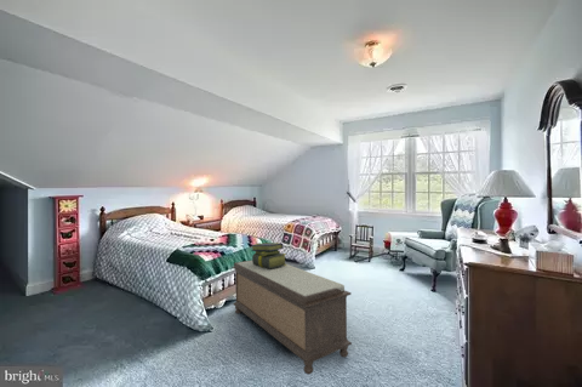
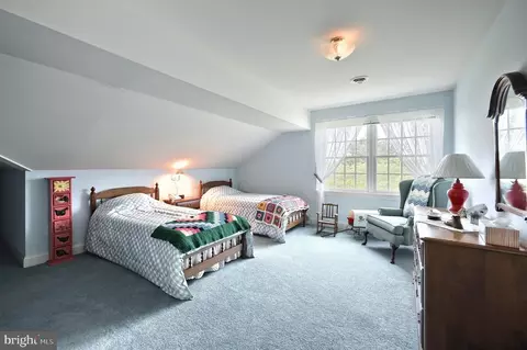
- bench [232,260,353,375]
- stack of books [250,241,287,268]
